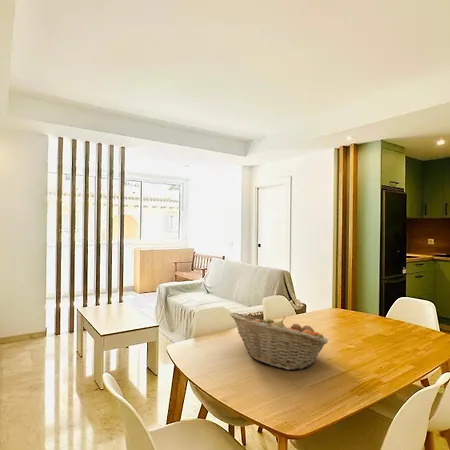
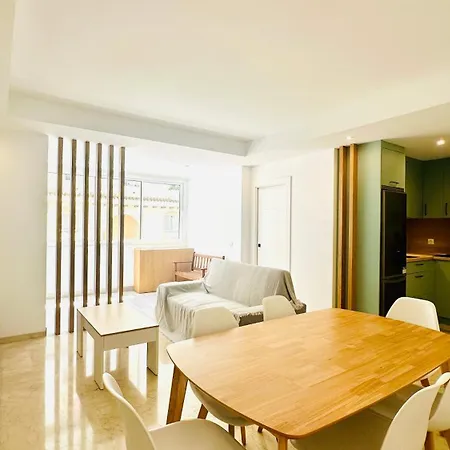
- fruit basket [229,312,329,371]
